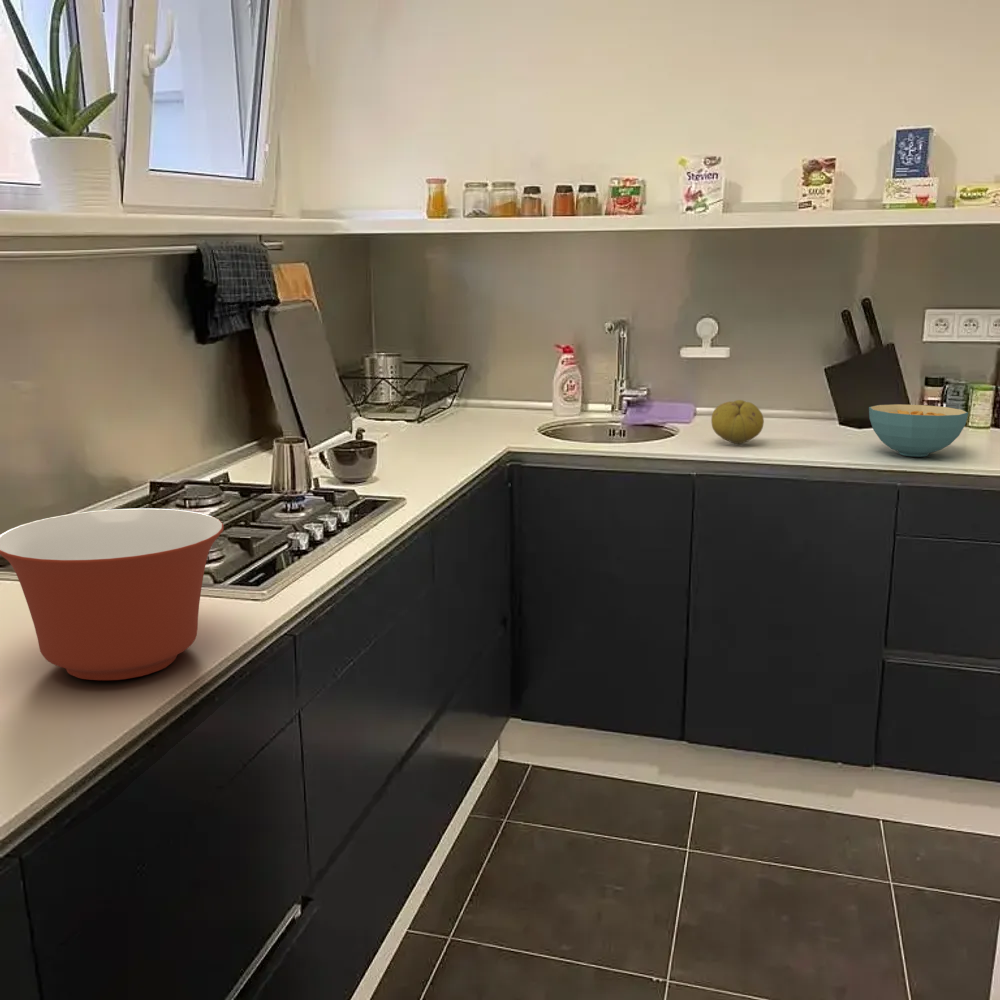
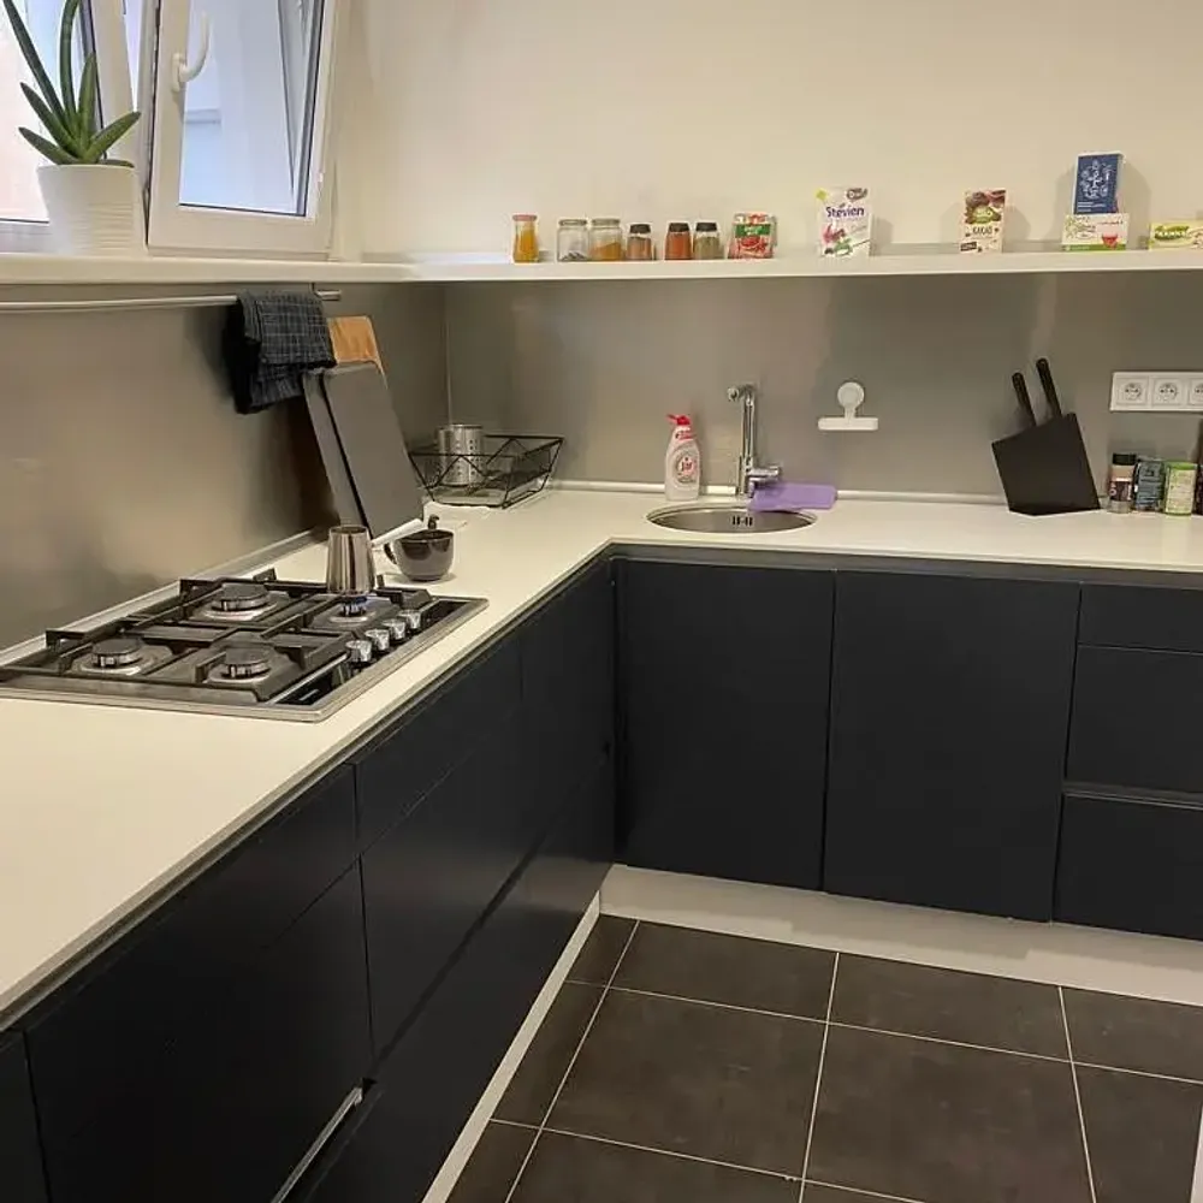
- cereal bowl [868,403,969,458]
- fruit [710,399,765,445]
- mixing bowl [0,507,225,681]
